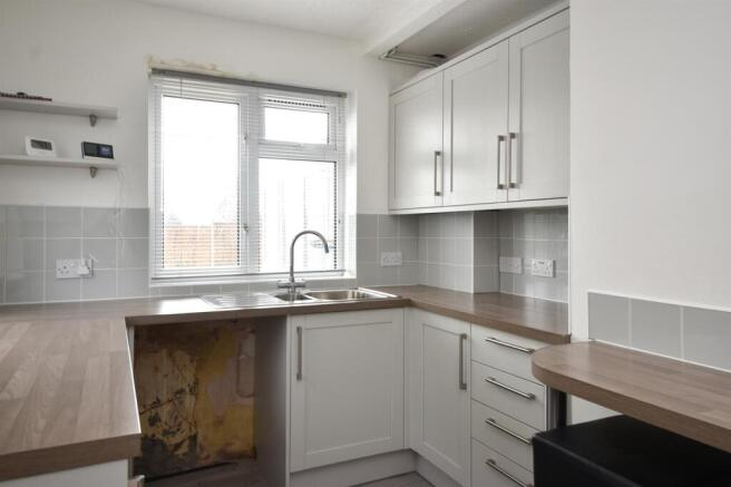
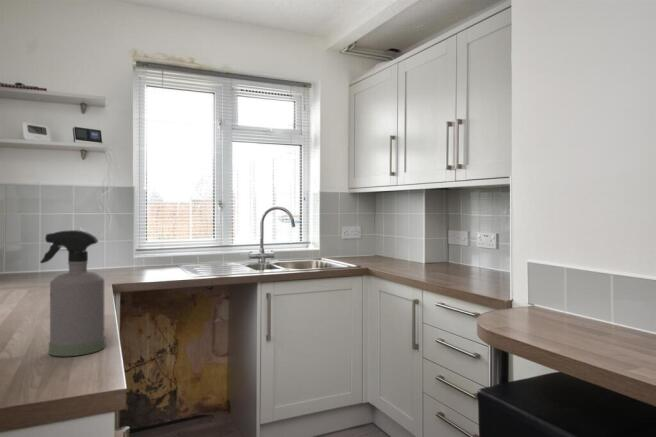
+ spray bottle [39,229,107,357]
